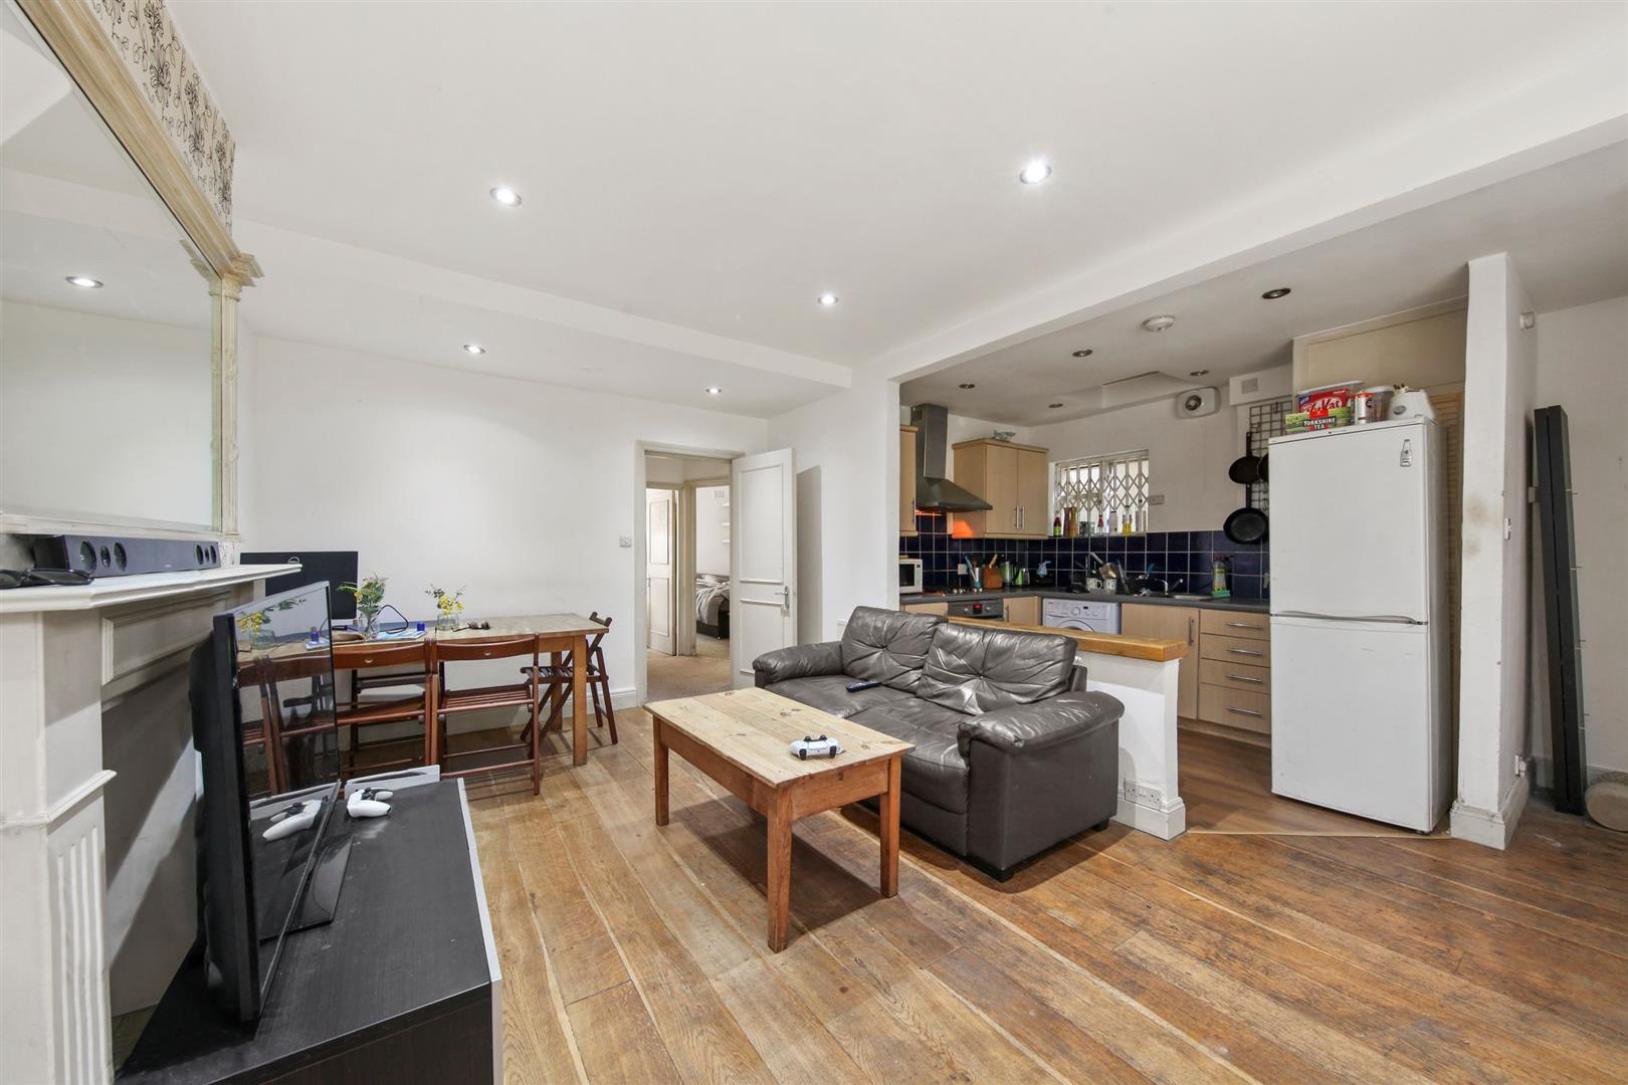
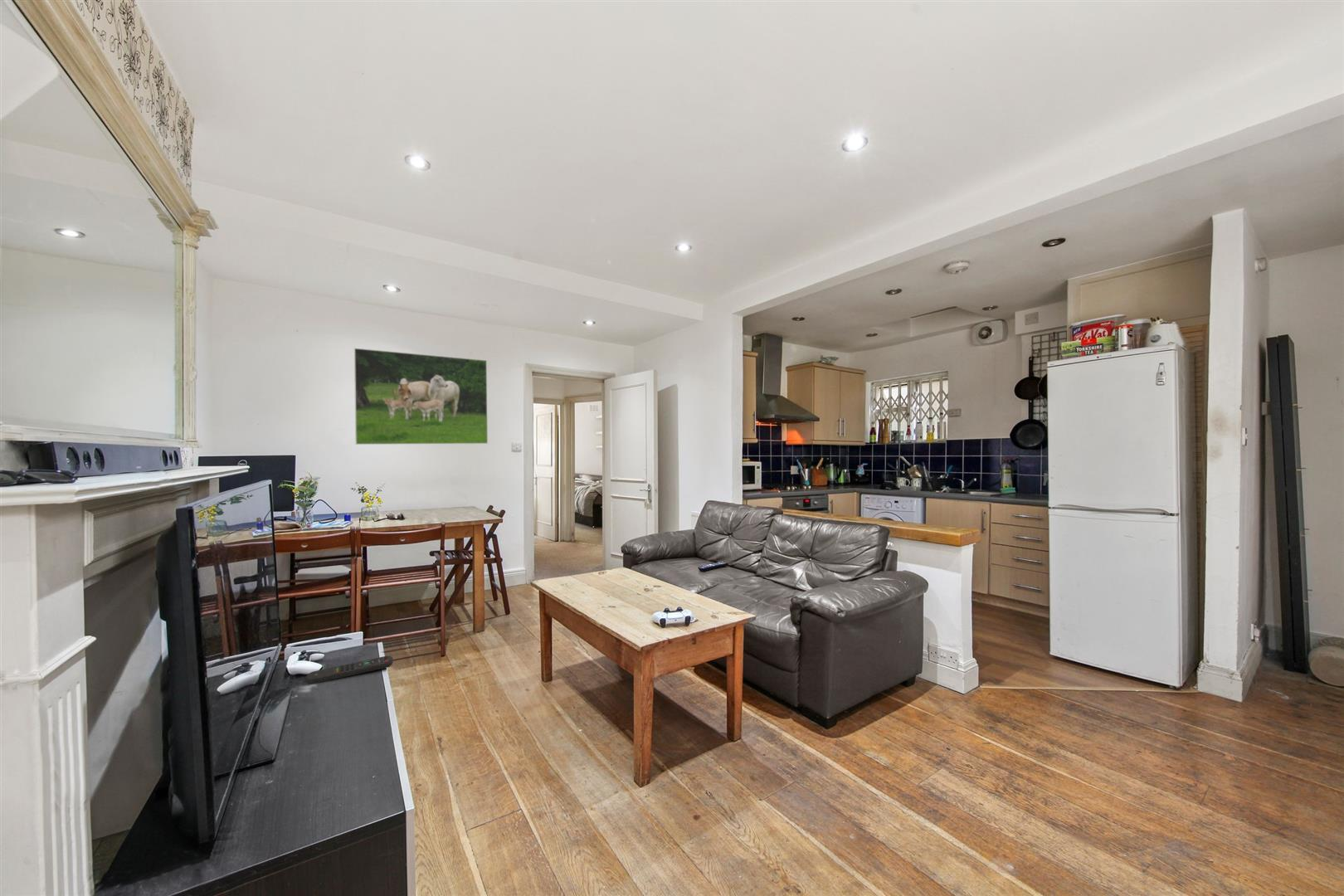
+ remote control [305,655,394,685]
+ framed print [353,348,489,446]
